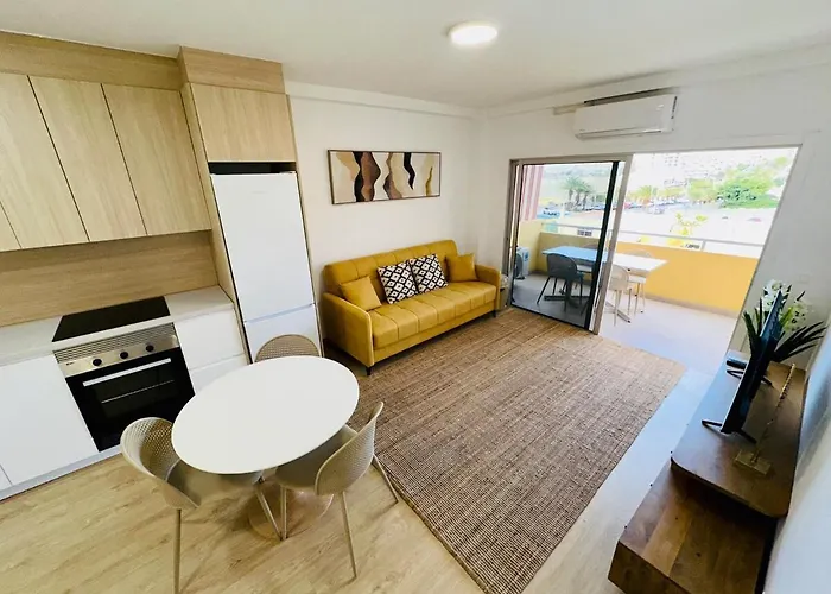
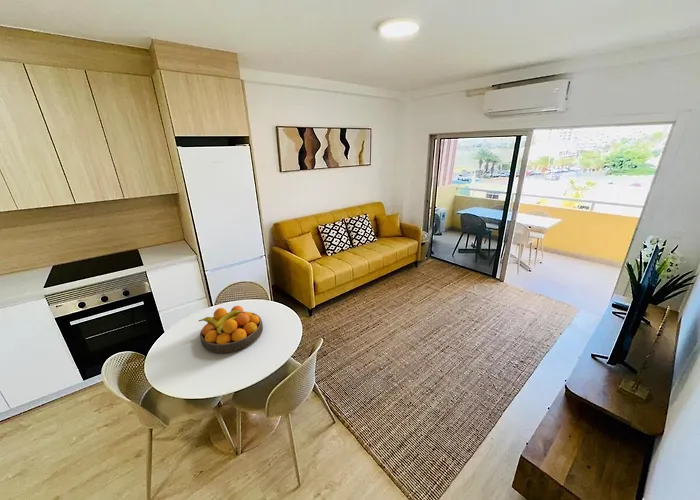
+ fruit bowl [198,305,264,354]
